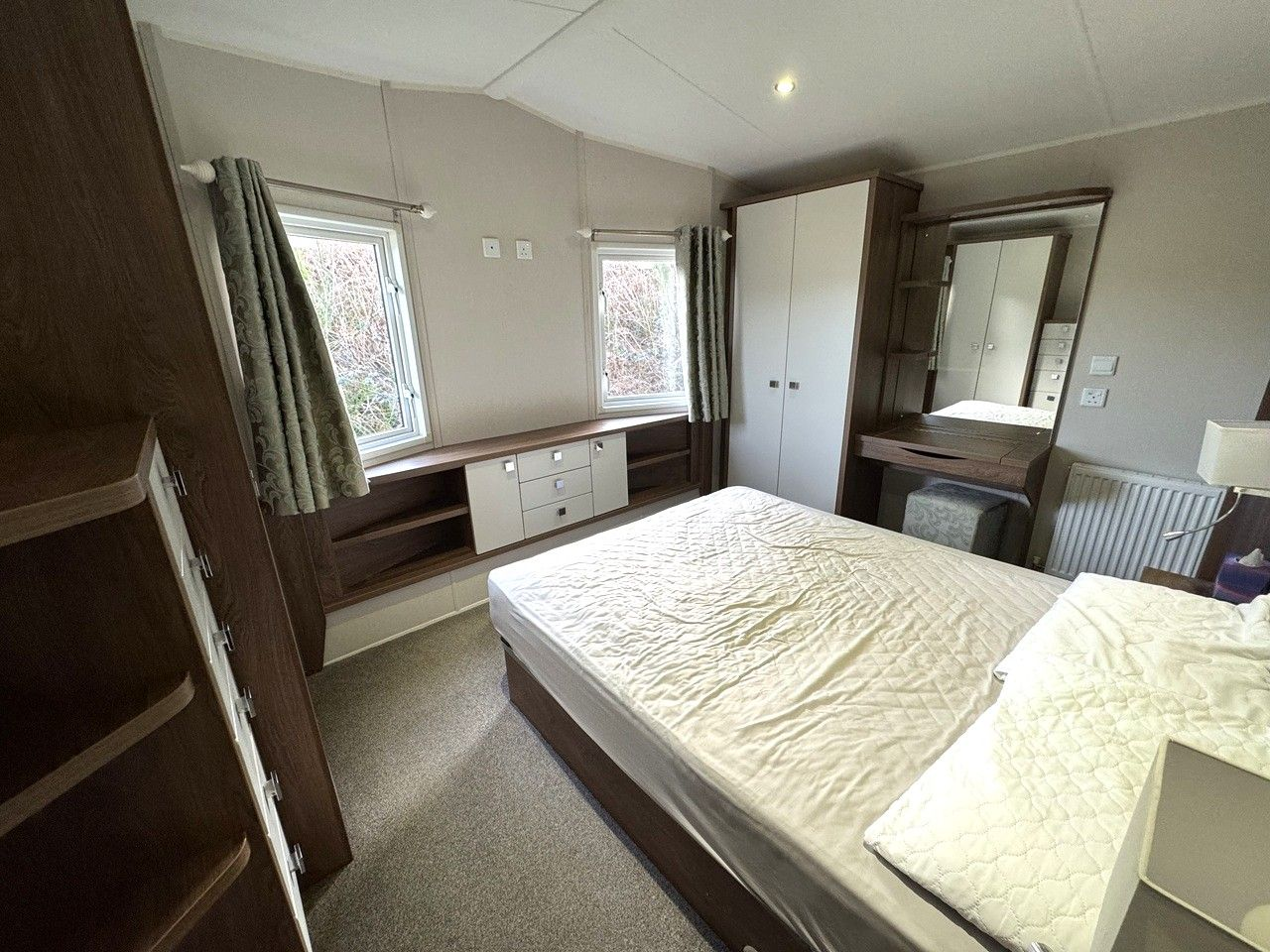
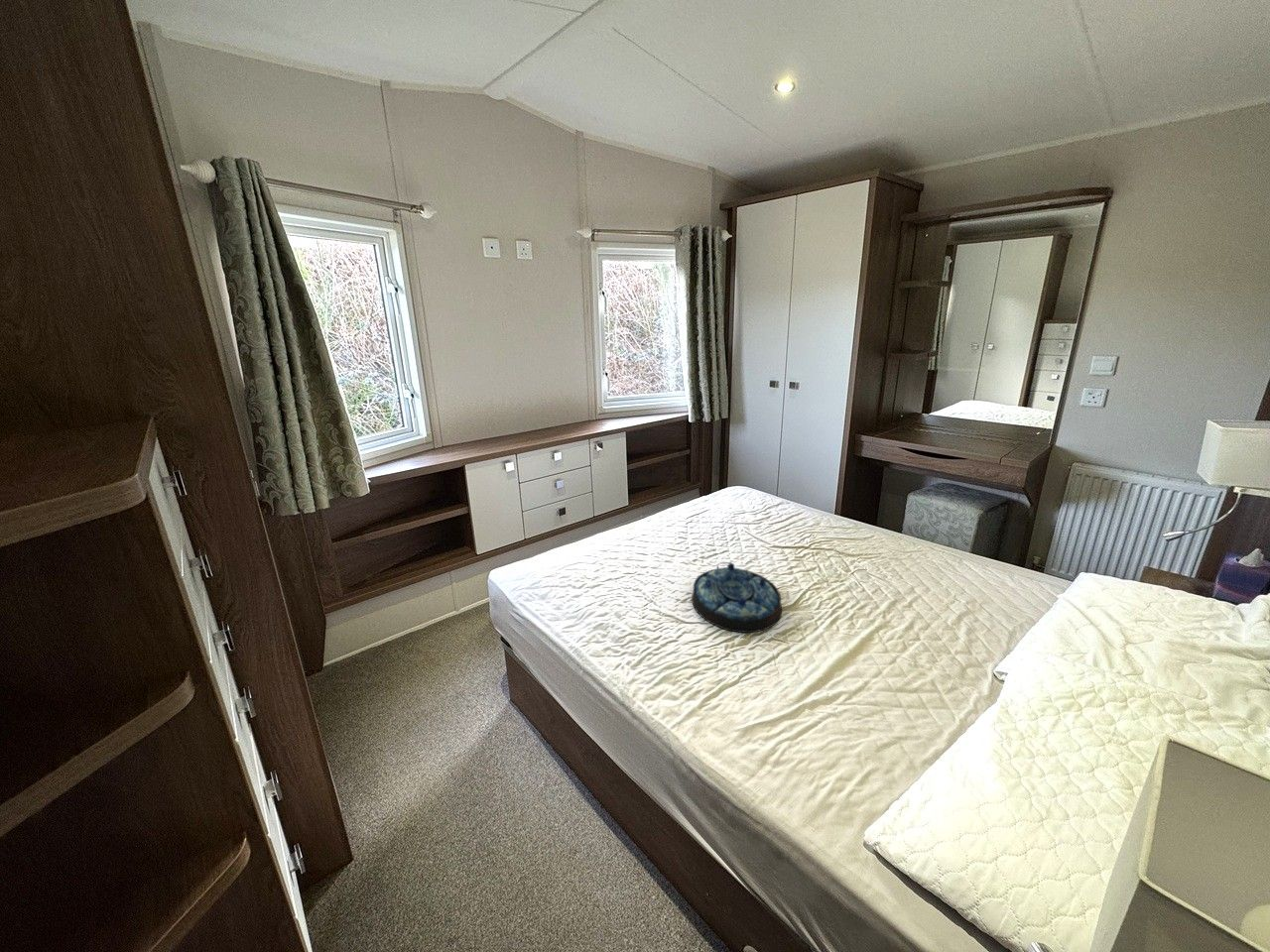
+ serving tray [691,561,783,634]
